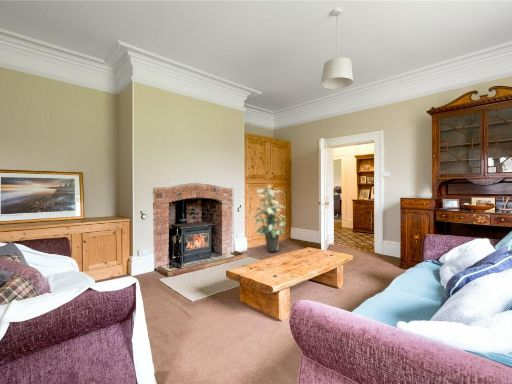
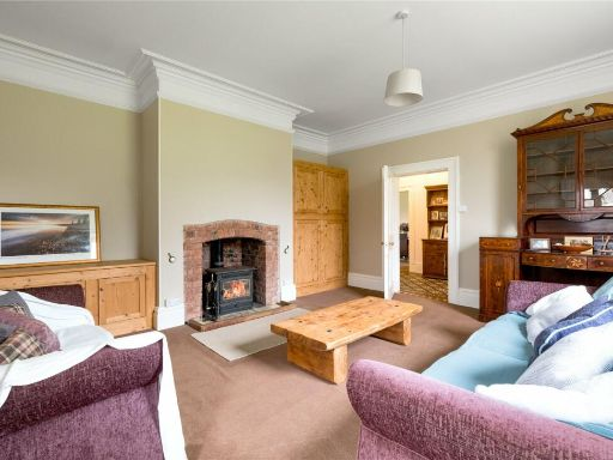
- indoor plant [252,185,287,253]
